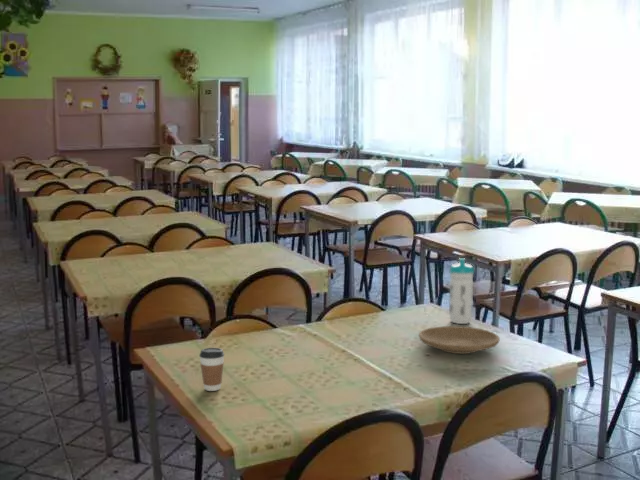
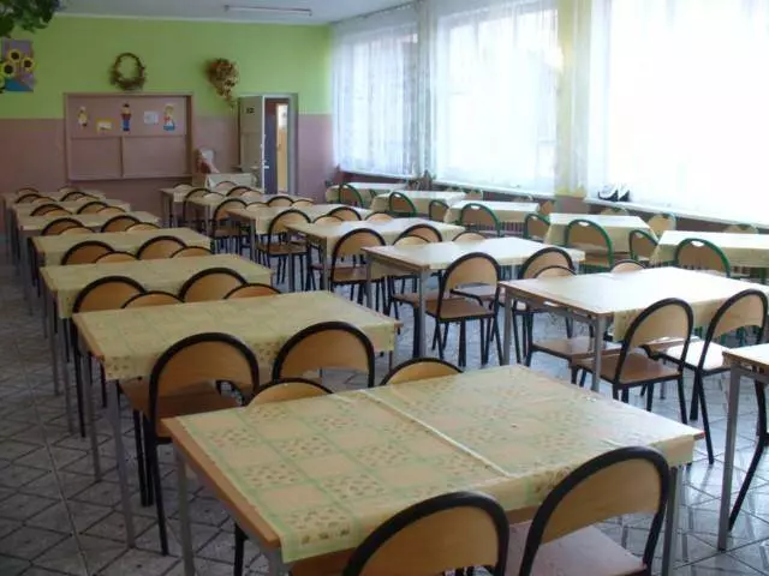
- coffee cup [198,347,225,392]
- water bottle [448,257,475,325]
- plate [418,325,501,355]
